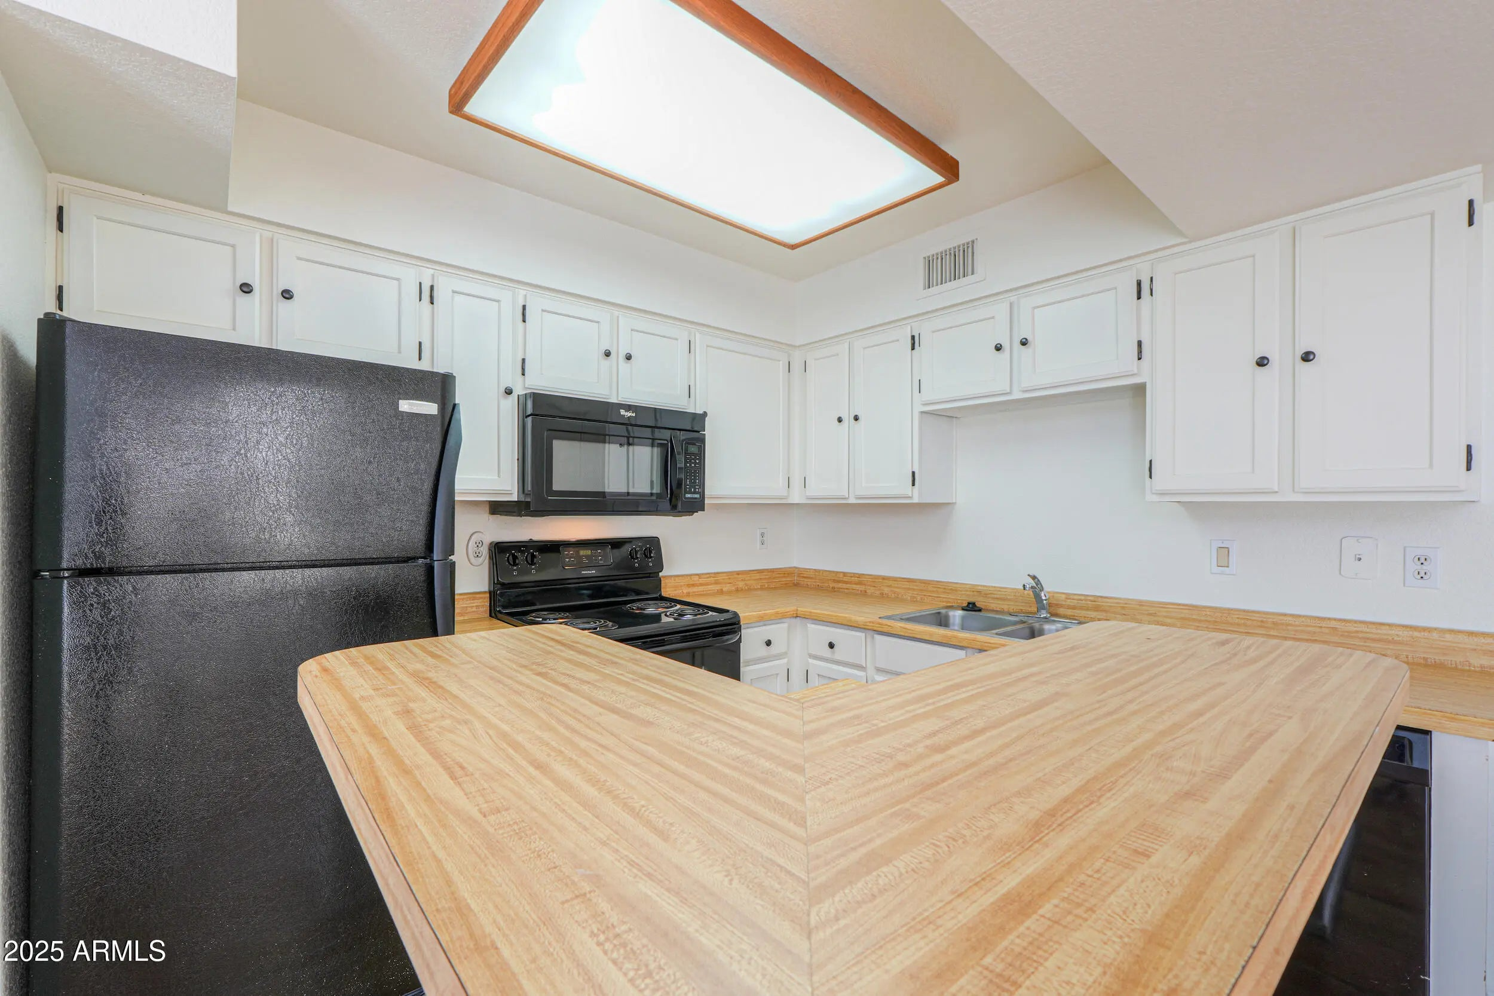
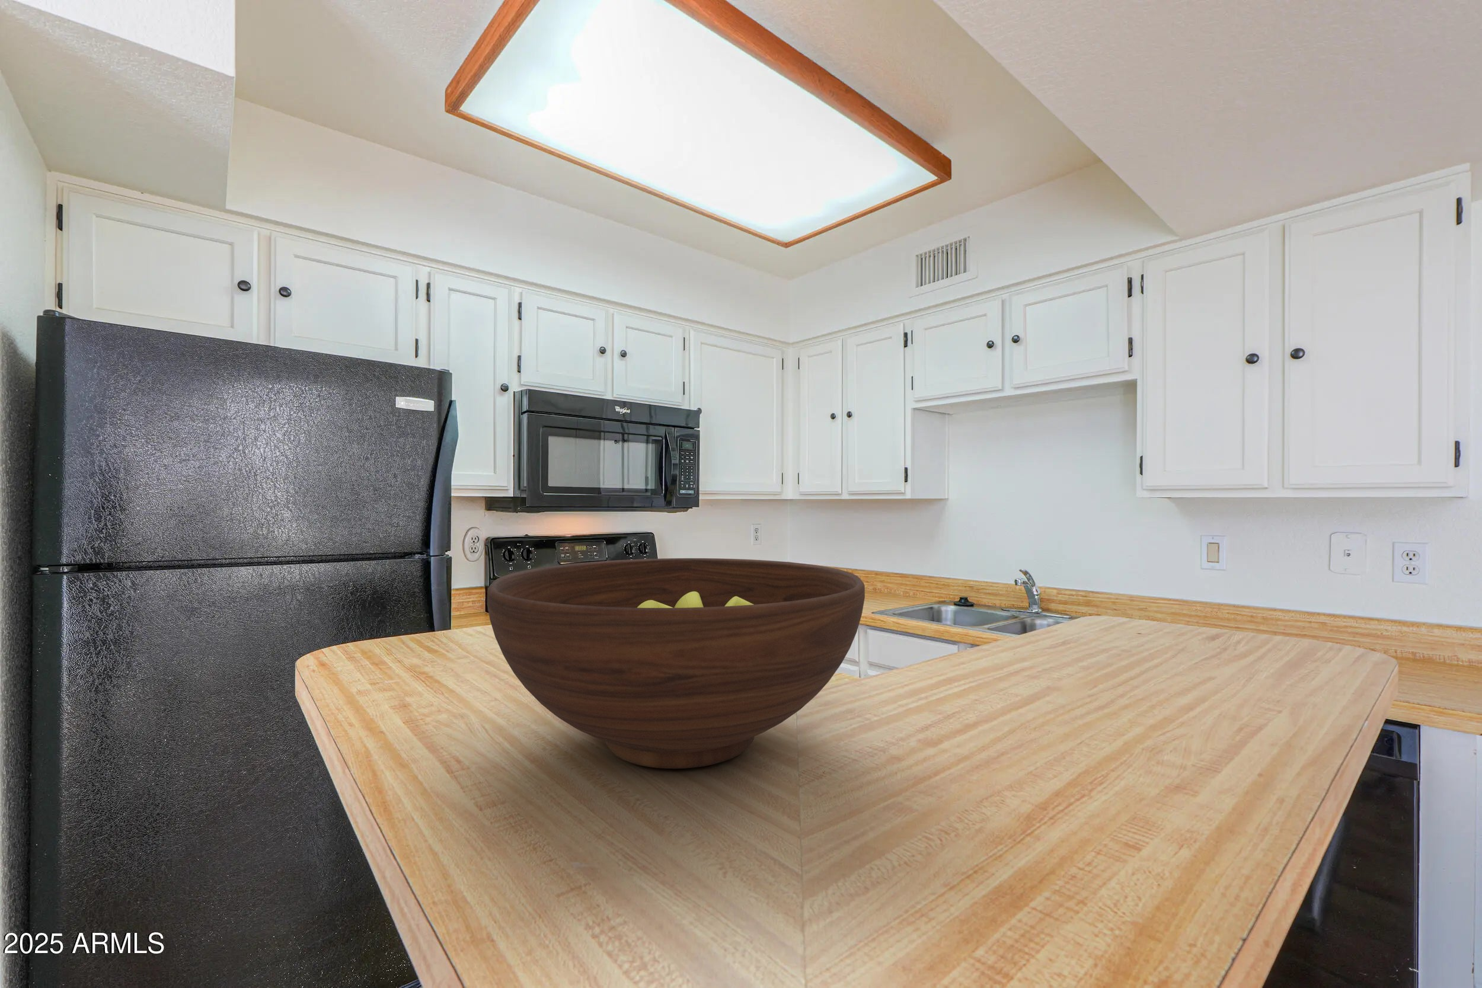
+ fruit bowl [486,558,866,770]
